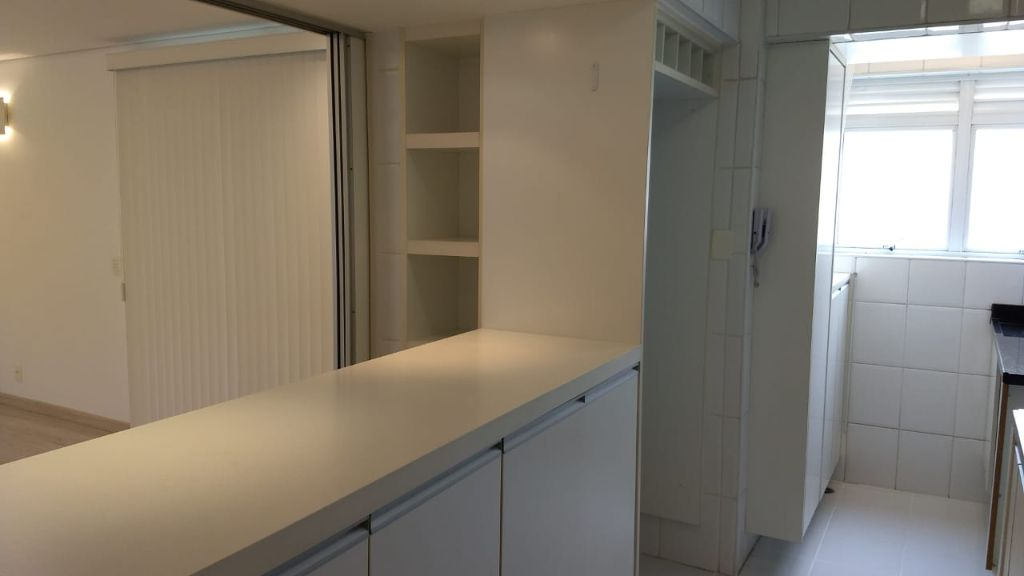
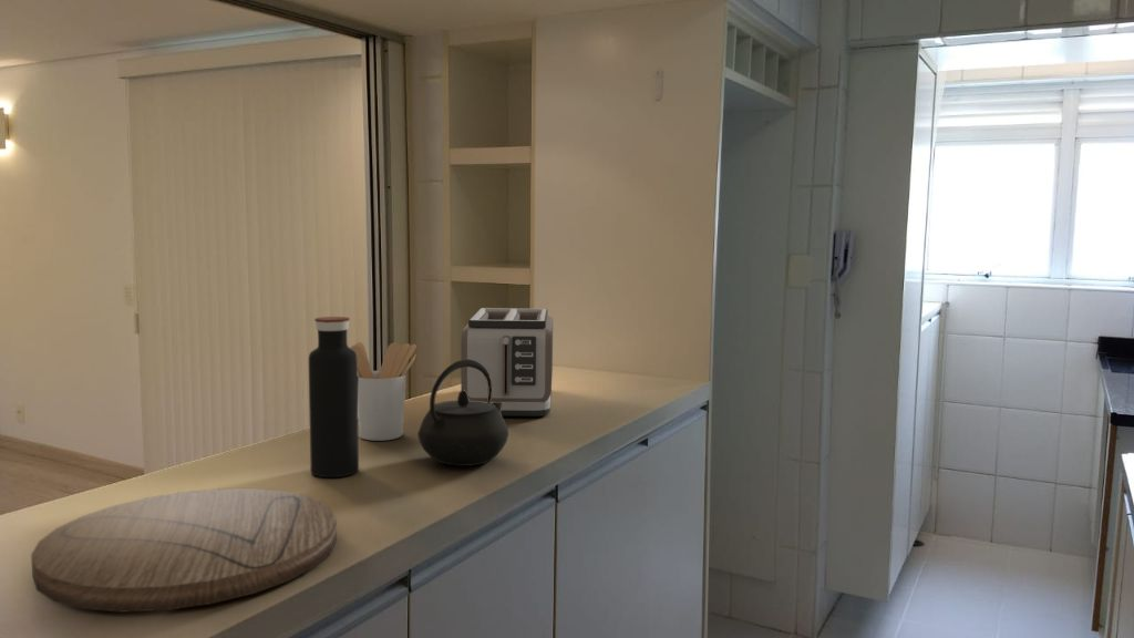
+ toaster [460,307,554,418]
+ kettle [417,359,509,467]
+ utensil holder [350,341,417,442]
+ cutting board [30,487,338,614]
+ water bottle [308,316,360,478]
